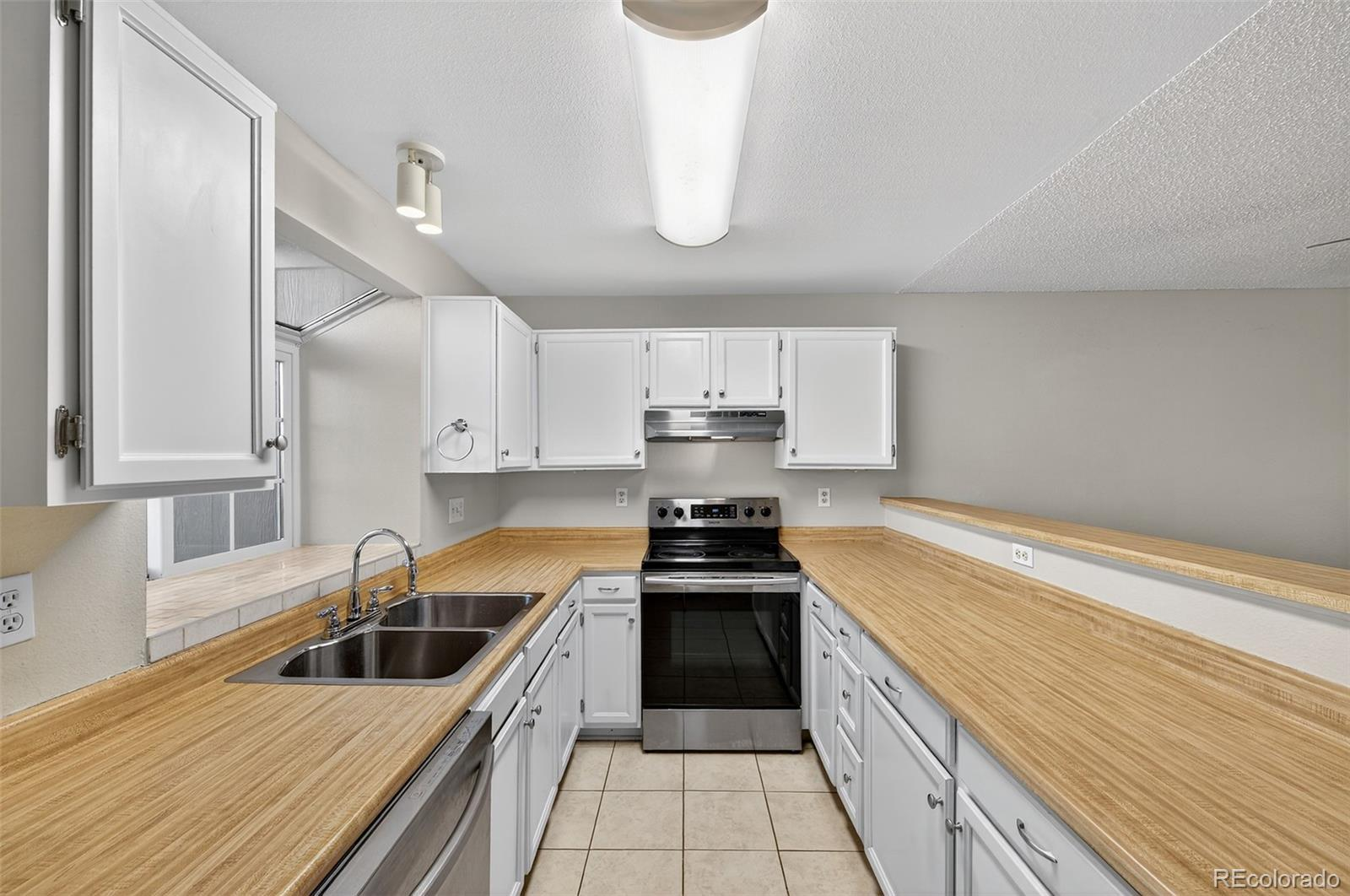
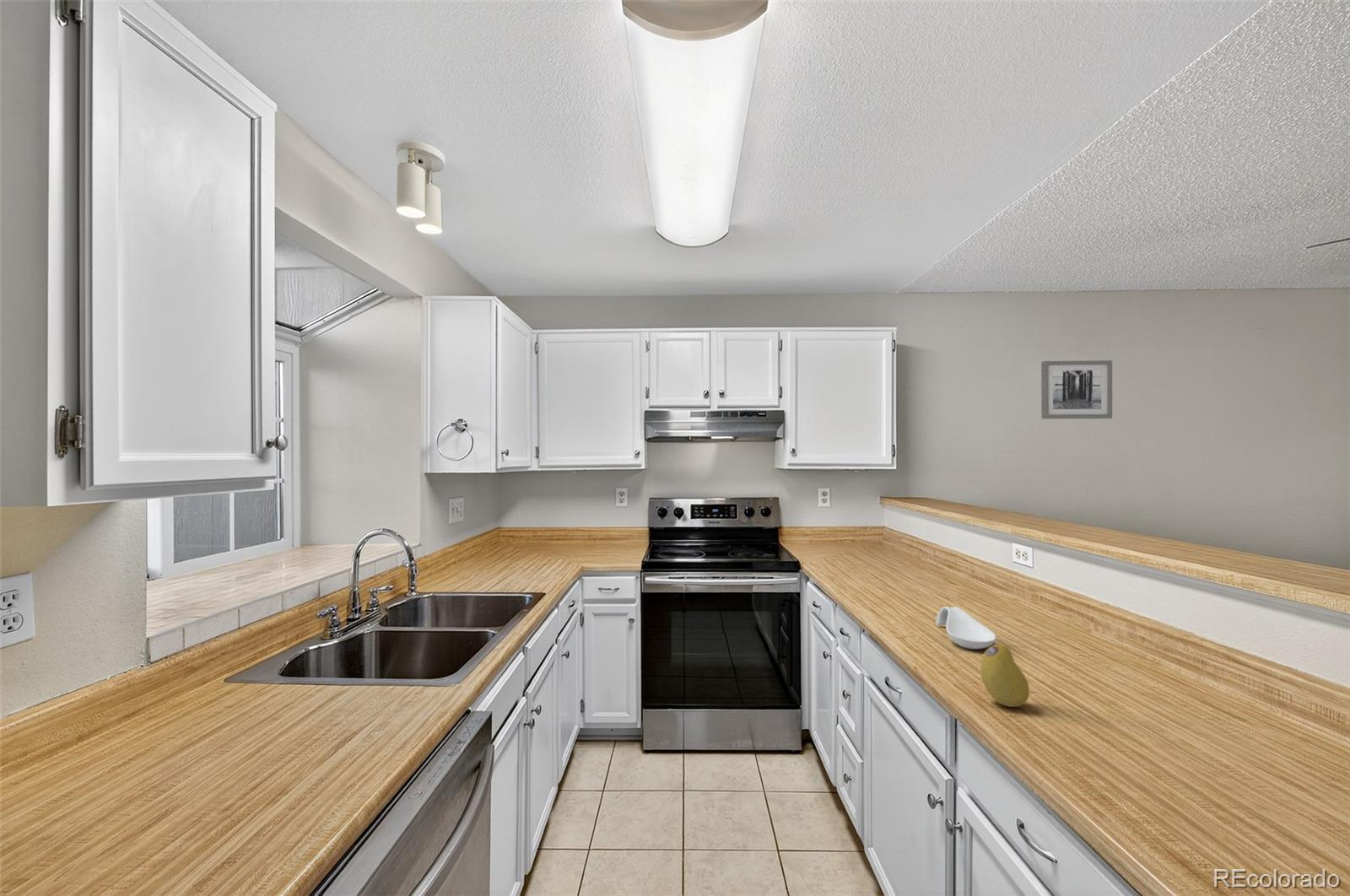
+ fruit [980,644,1030,708]
+ wall art [1040,359,1113,420]
+ spoon rest [935,606,997,650]
